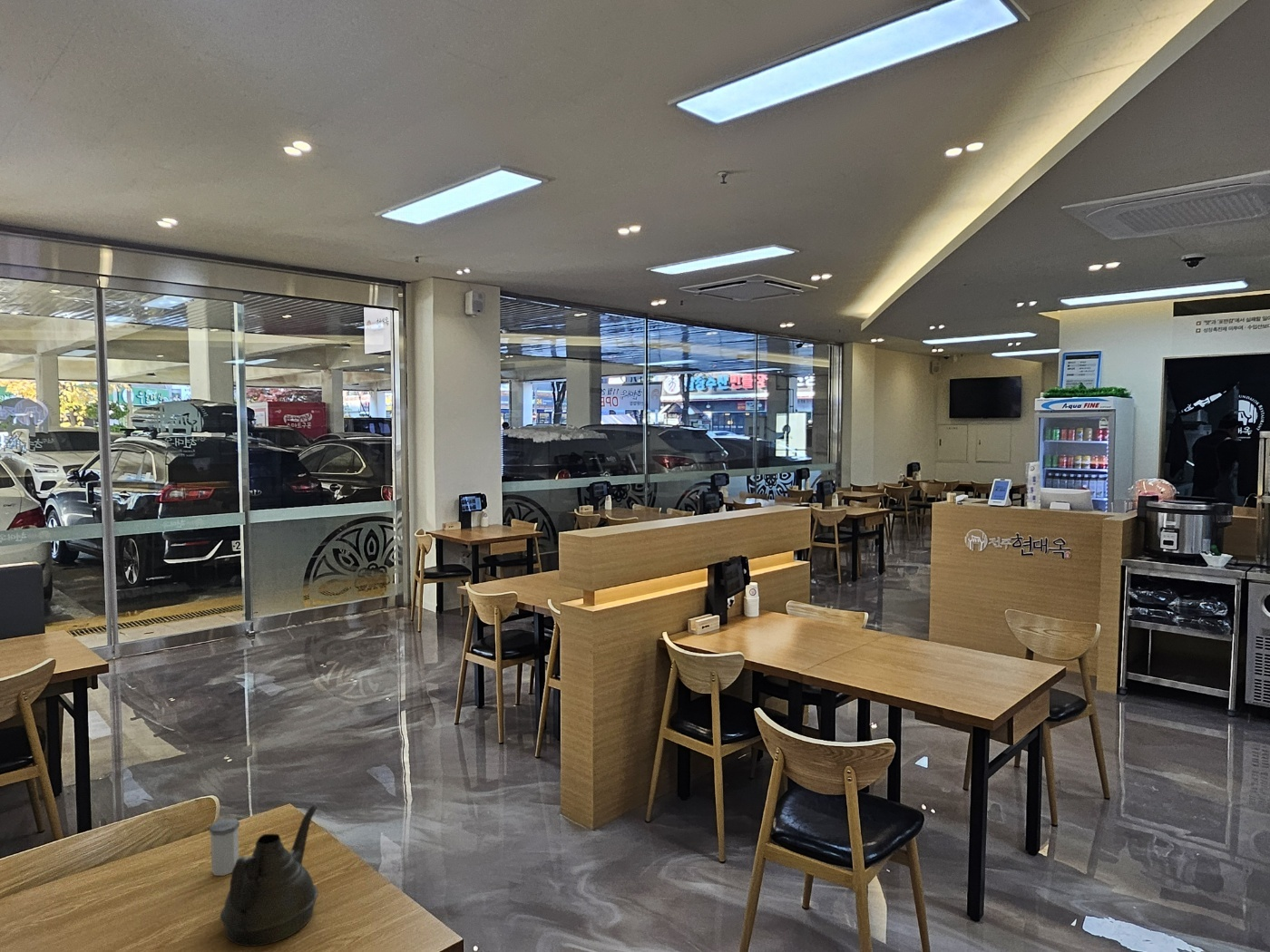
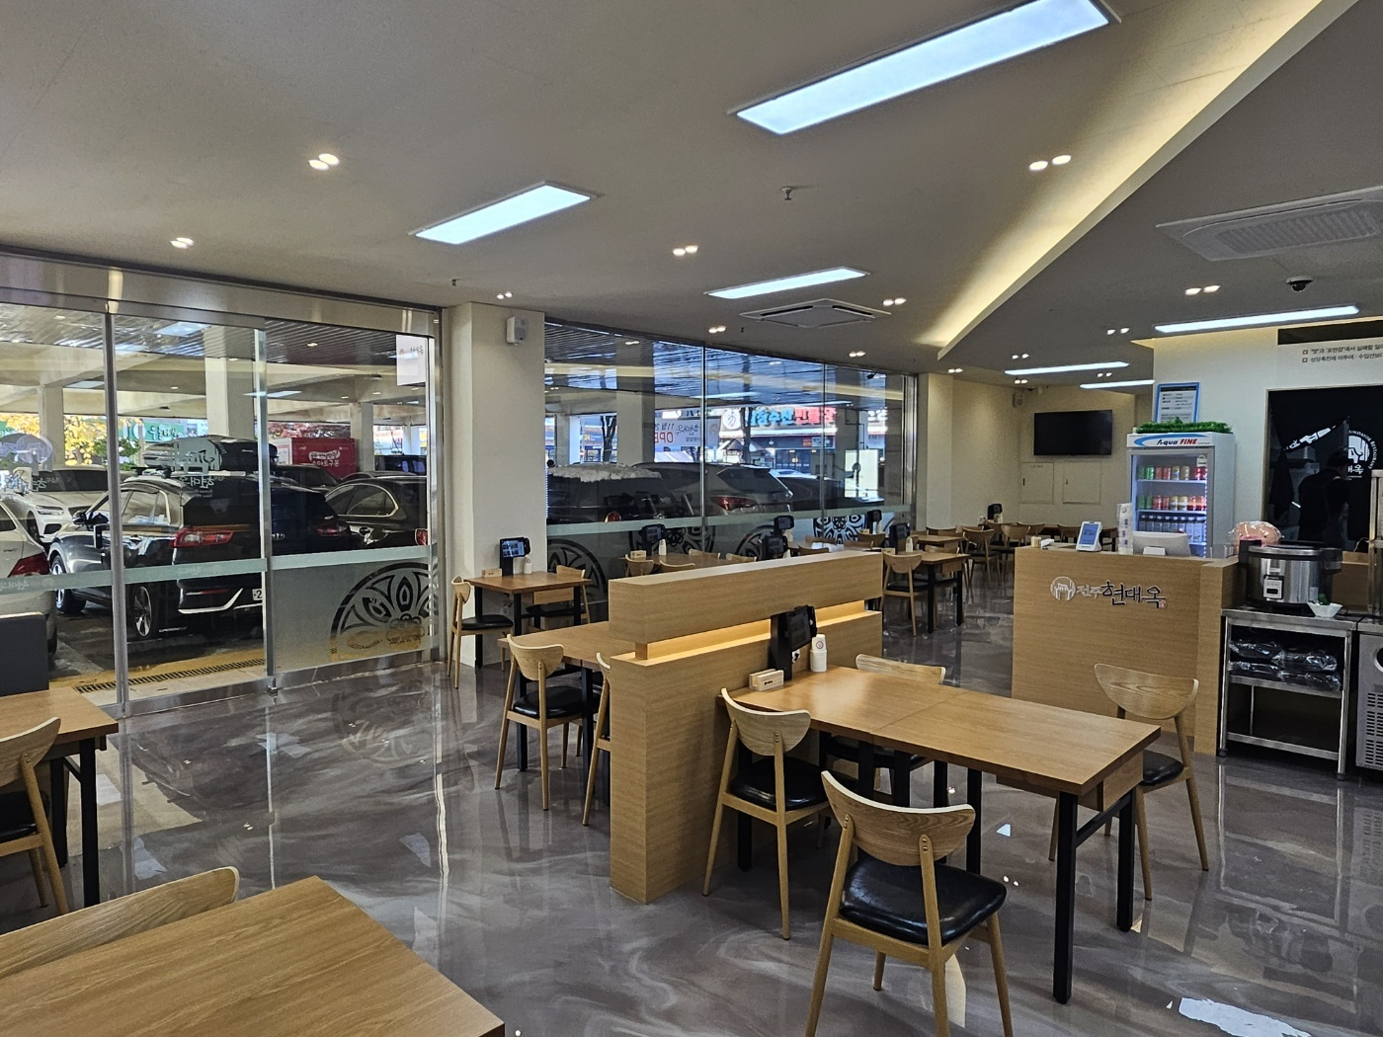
- salt shaker [209,818,240,877]
- teapot [220,802,319,947]
